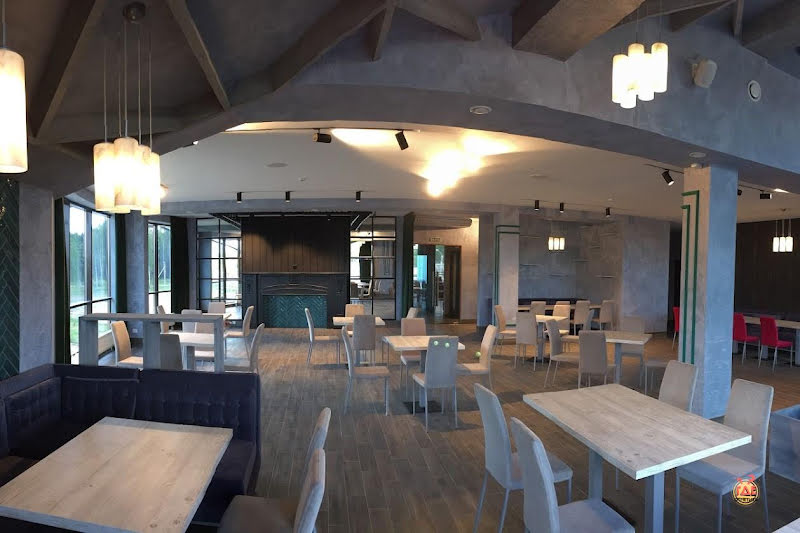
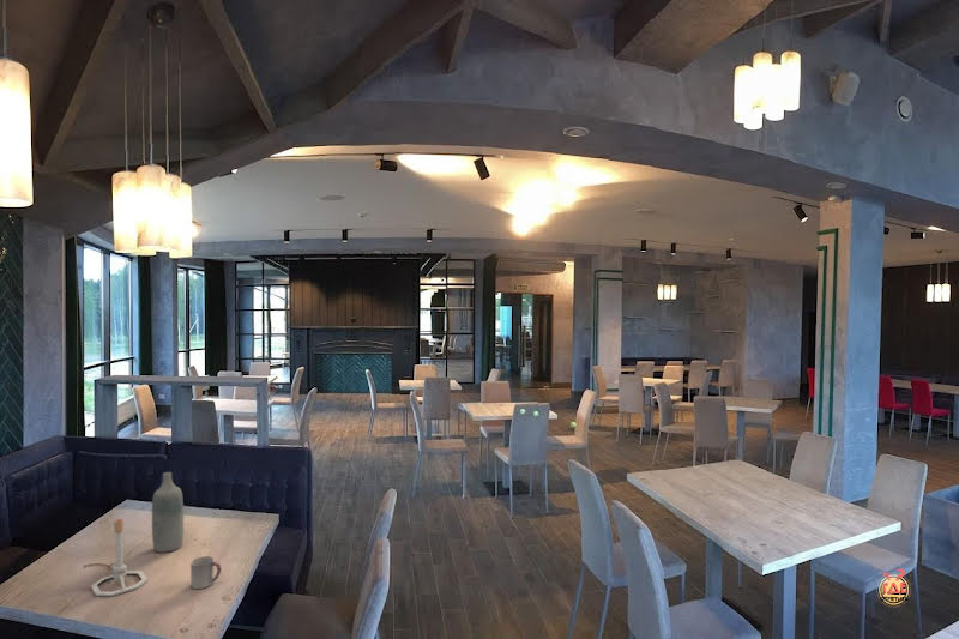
+ lamp base [83,518,149,597]
+ cup [189,555,223,590]
+ bottle [151,471,185,554]
